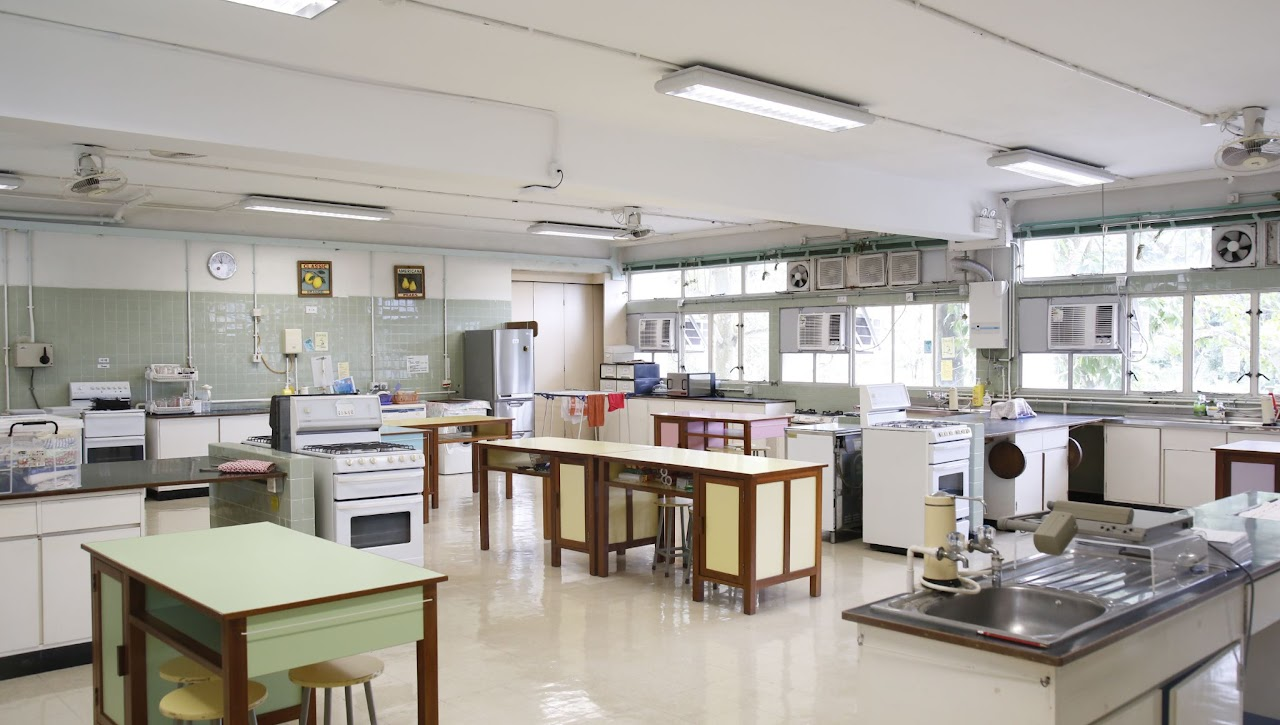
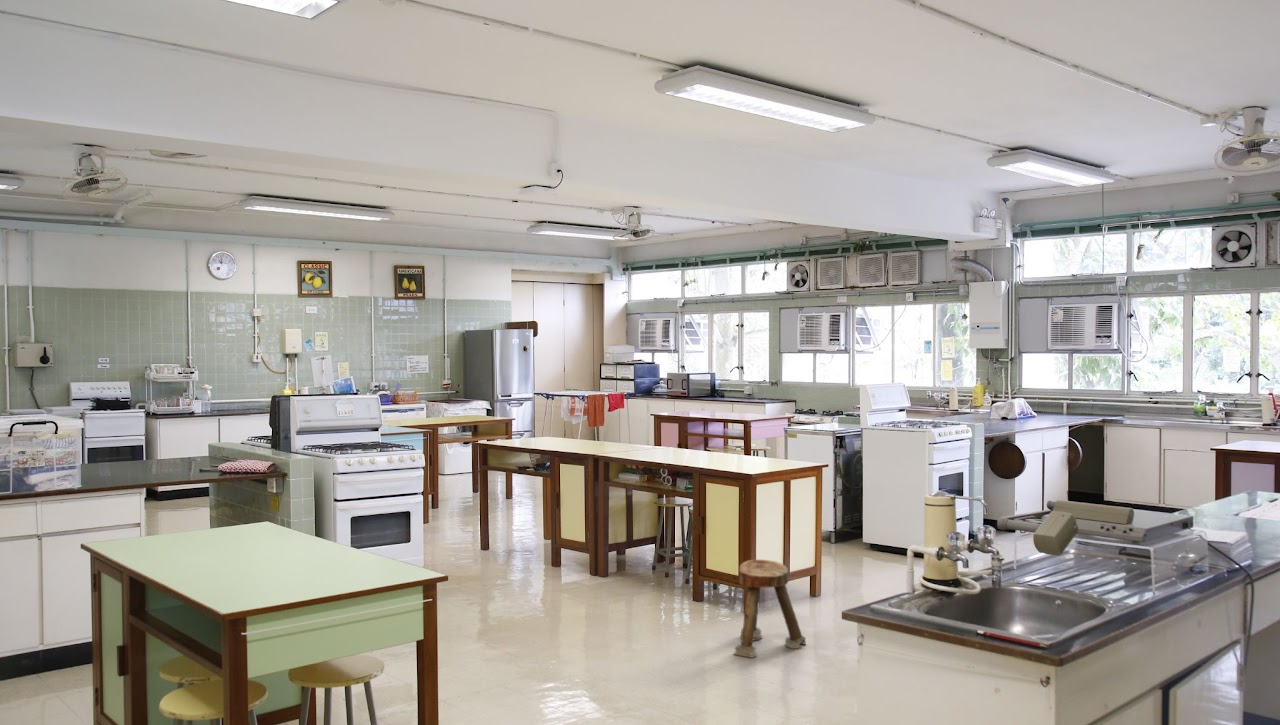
+ stool [733,559,807,659]
